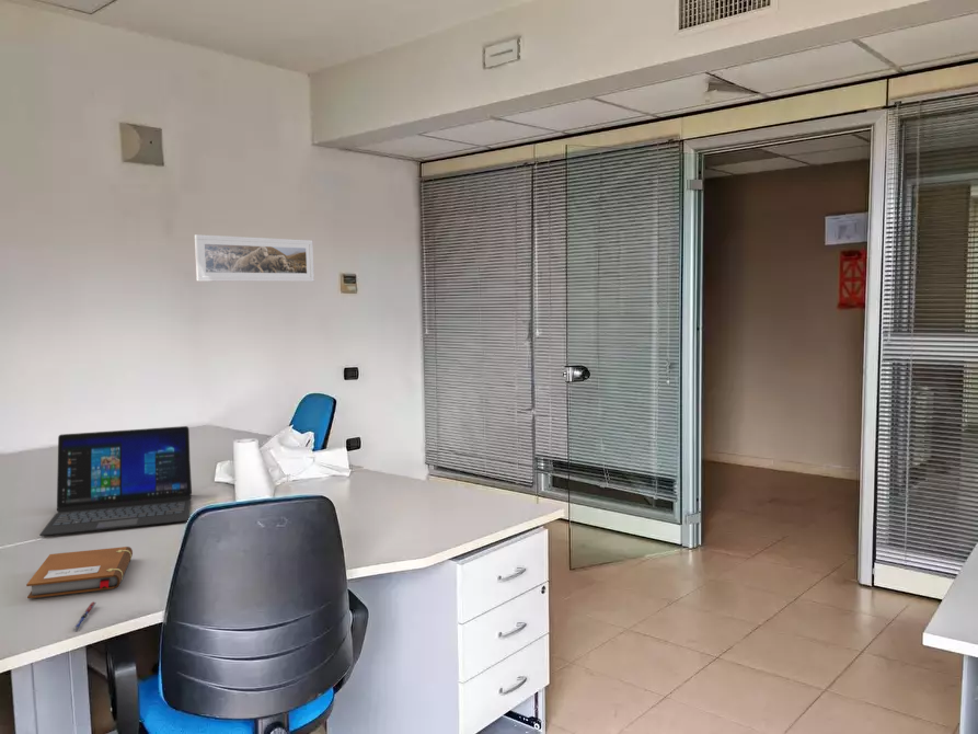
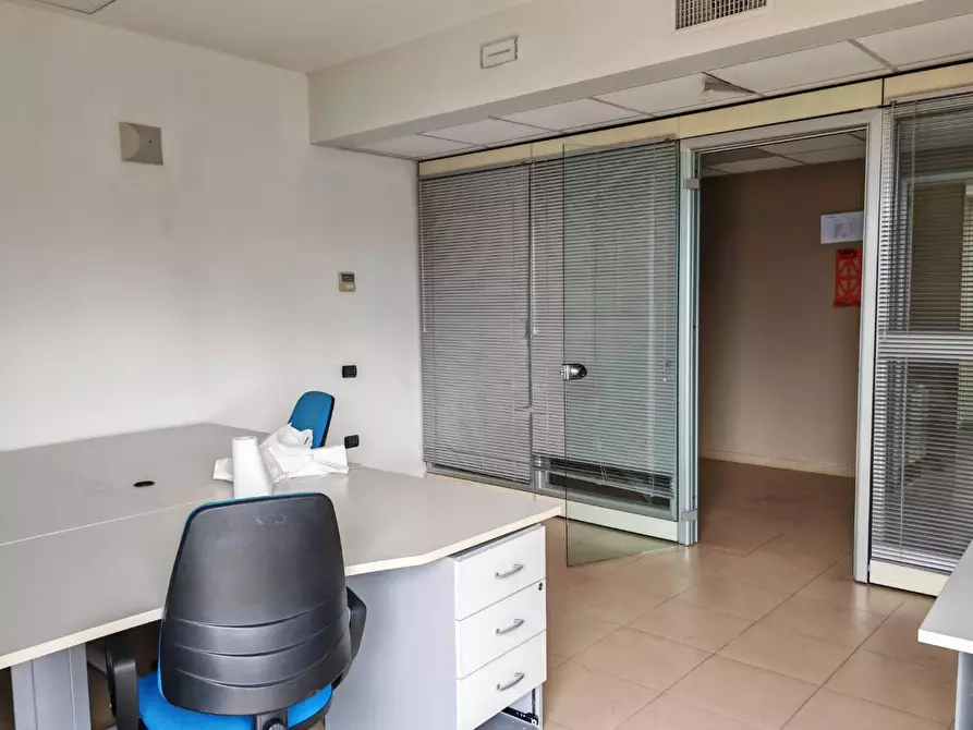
- notebook [25,546,134,599]
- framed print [194,233,315,283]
- pen [71,600,97,631]
- laptop [38,425,193,537]
